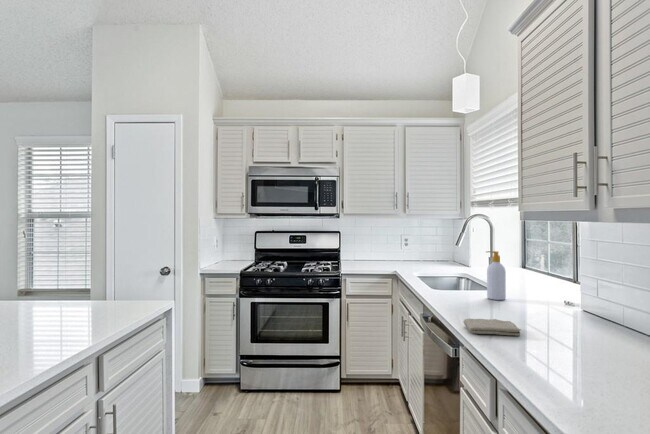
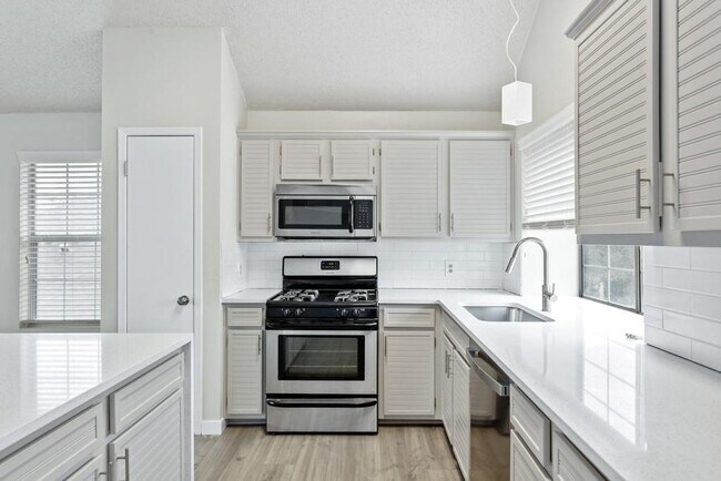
- washcloth [463,318,522,337]
- soap bottle [485,250,507,301]
